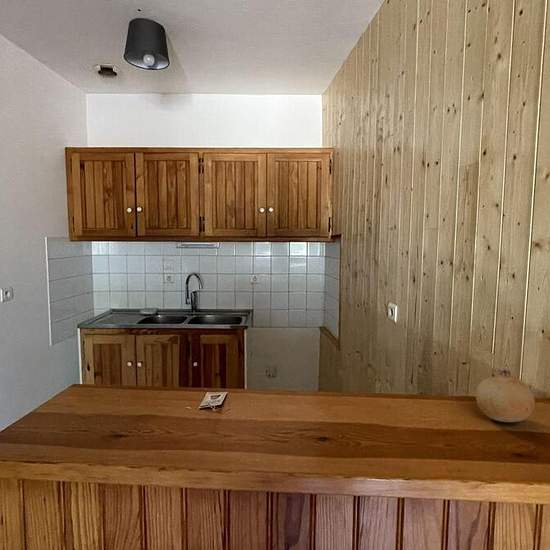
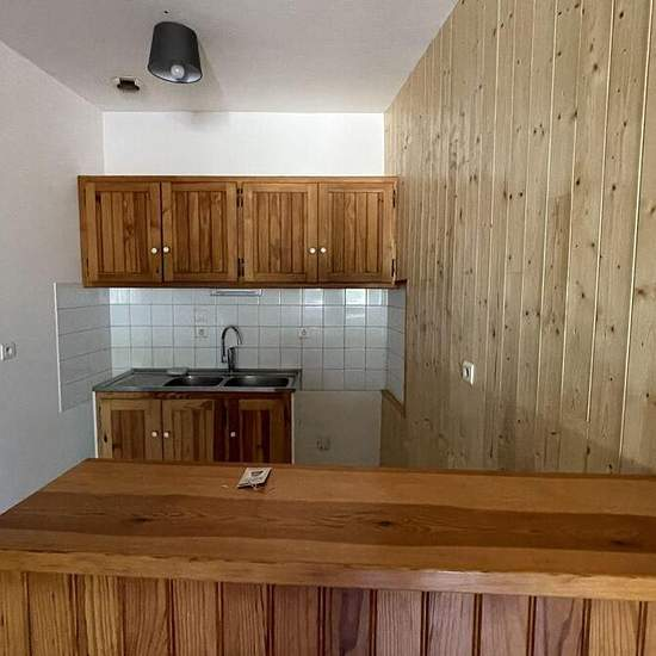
- fruit [475,368,536,423]
